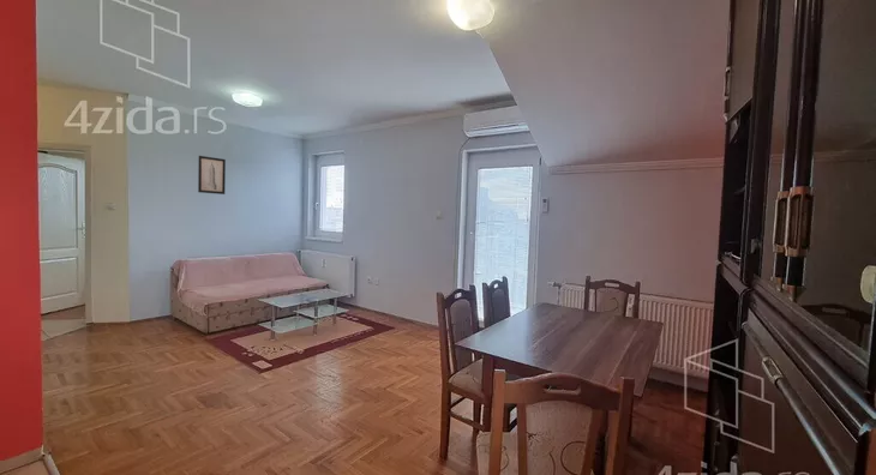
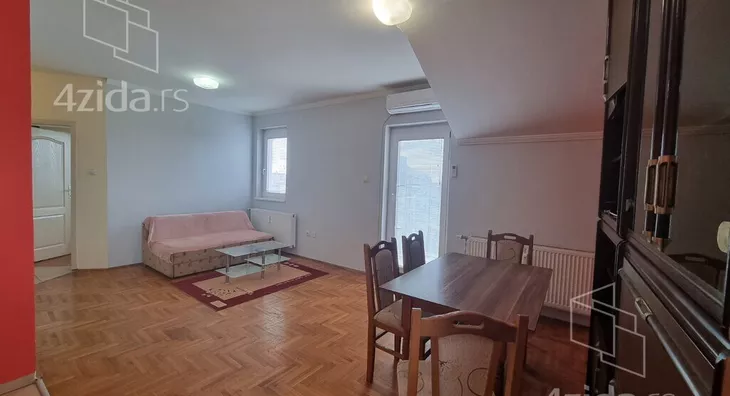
- wall art [197,155,227,196]
